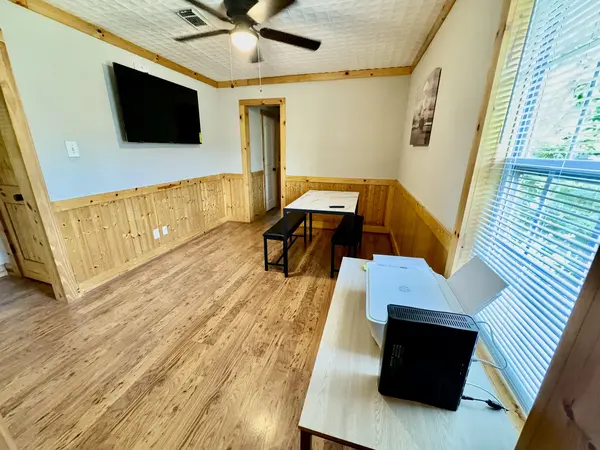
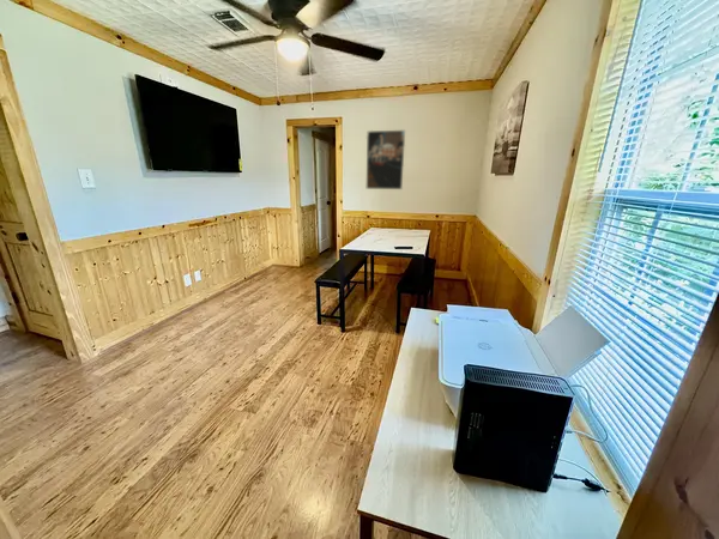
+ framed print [365,129,406,190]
